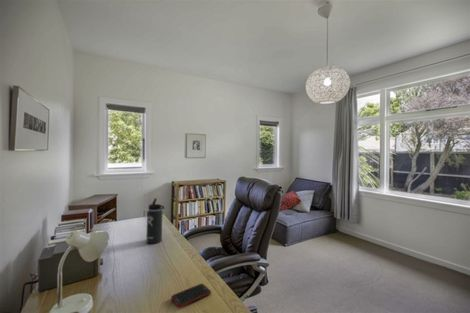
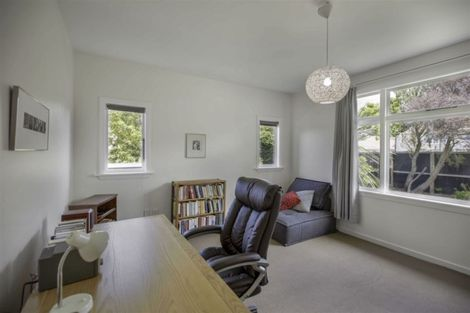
- cell phone [170,283,212,309]
- thermos bottle [145,197,165,245]
